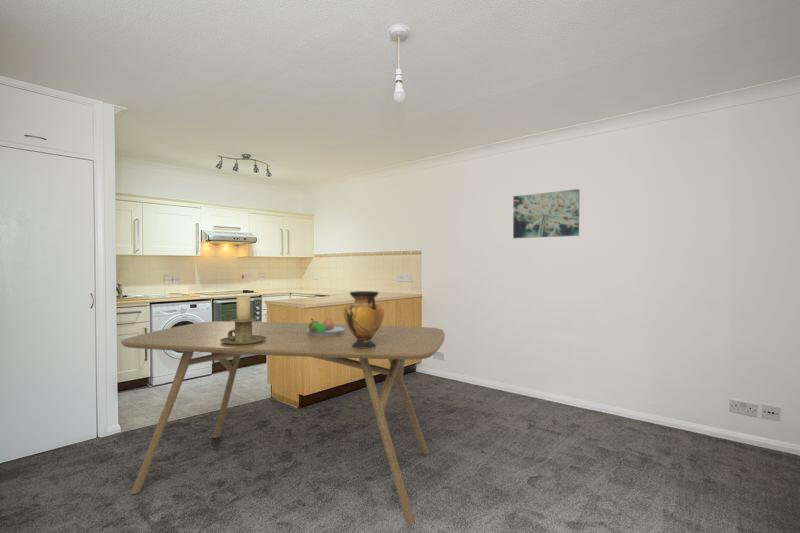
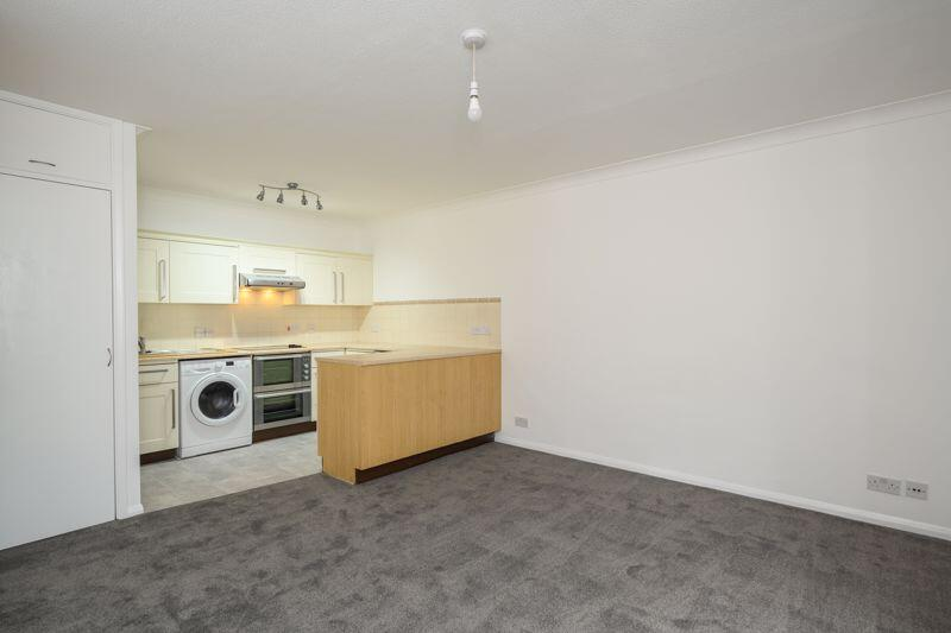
- candle holder [220,295,266,345]
- wall art [512,188,581,239]
- dining table [120,320,446,525]
- fruit bowl [307,317,344,336]
- vase [343,290,385,348]
